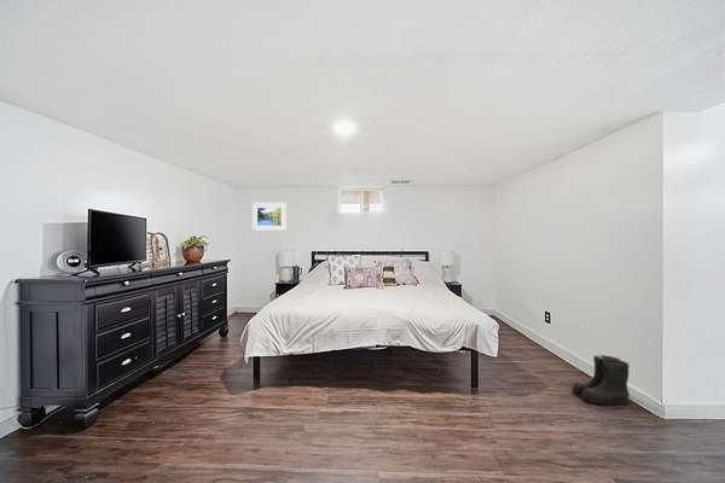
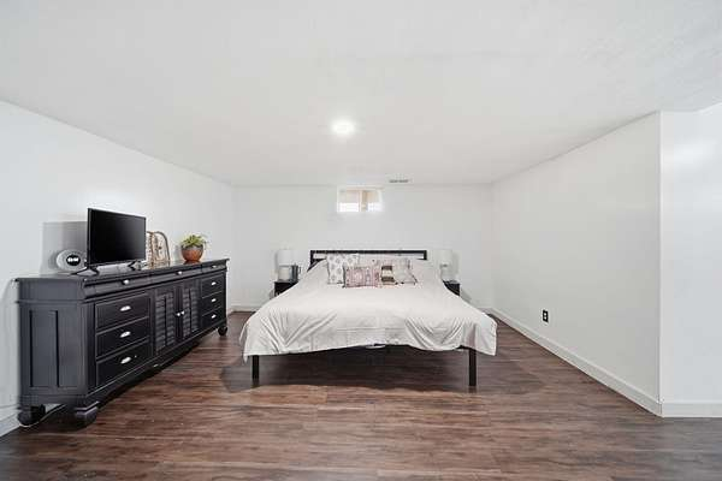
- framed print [251,202,288,232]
- boots [570,354,631,406]
